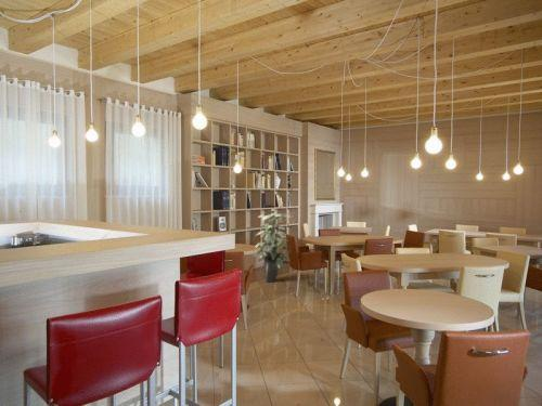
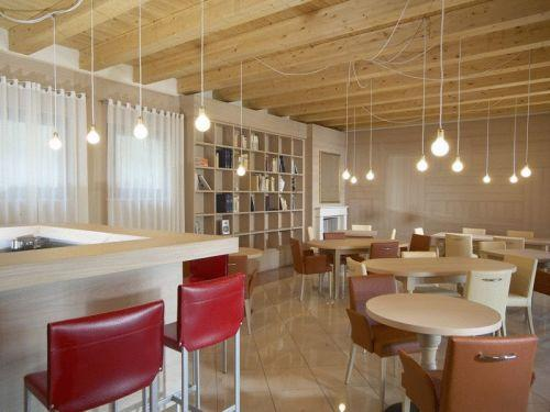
- indoor plant [255,208,293,284]
